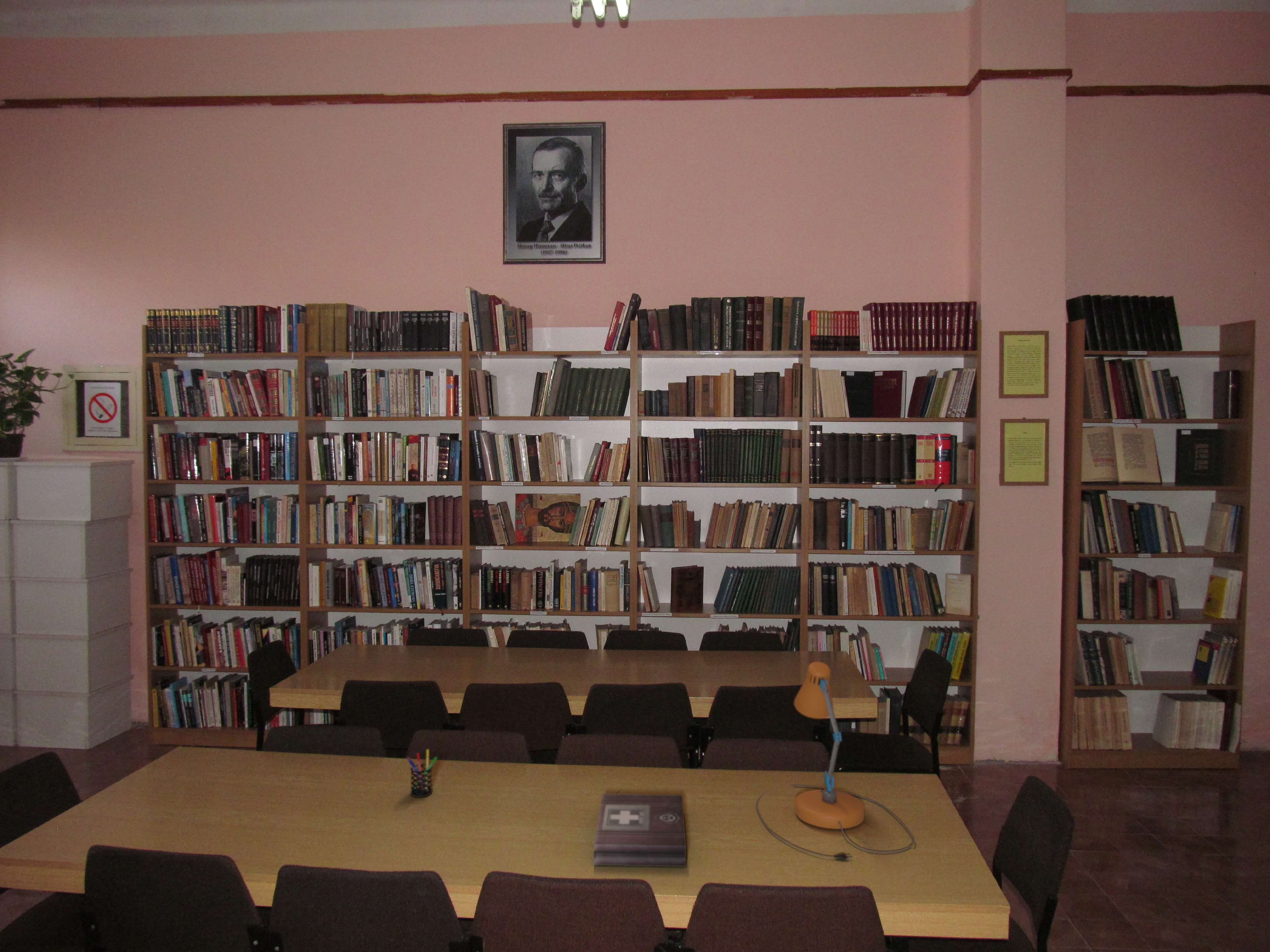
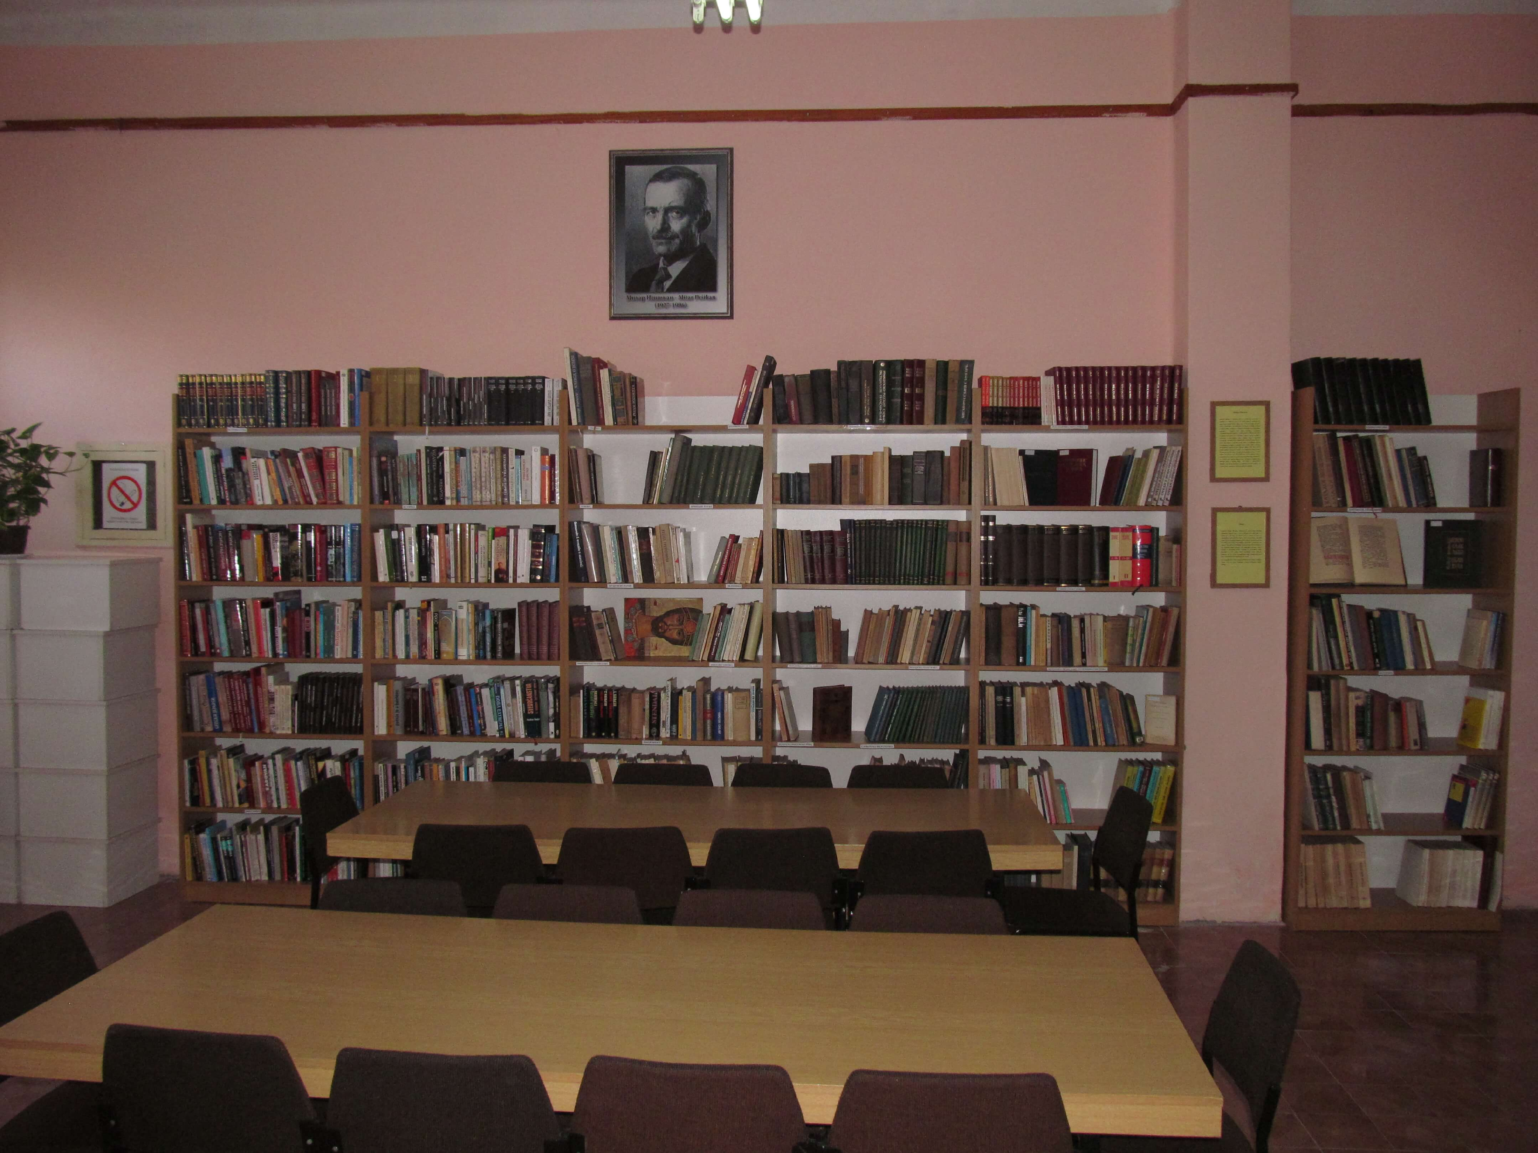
- pen holder [406,749,438,797]
- desk lamp [756,661,915,860]
- first aid kit [593,793,686,867]
